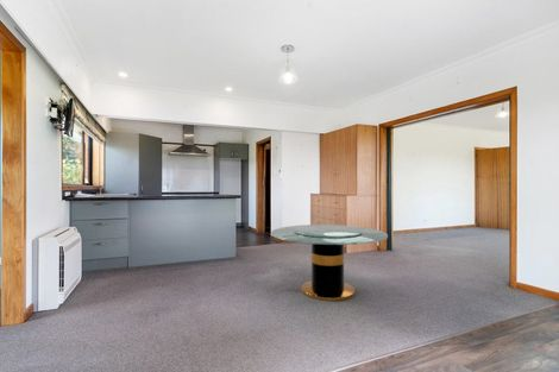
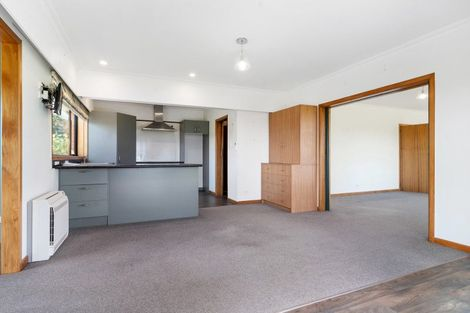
- dining table [270,223,389,302]
